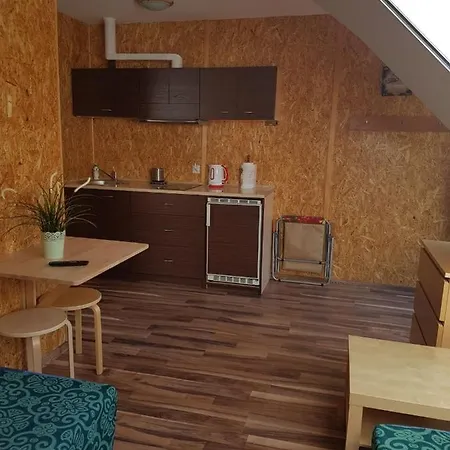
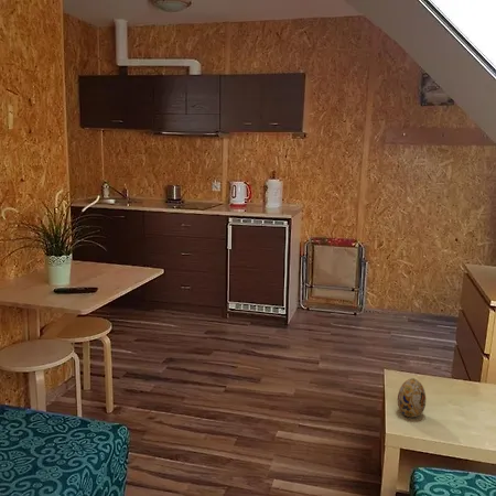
+ decorative egg [397,377,427,419]
